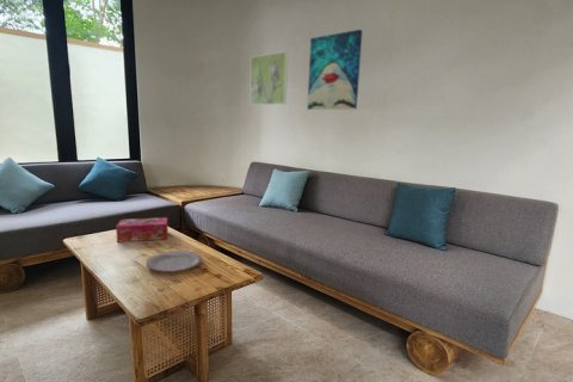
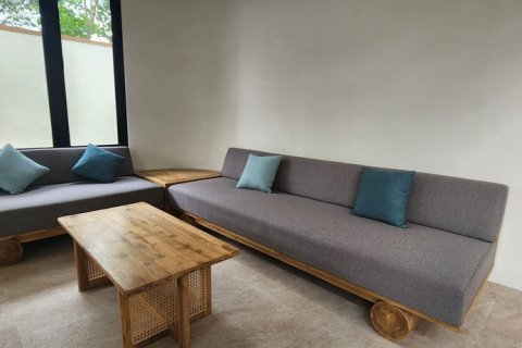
- tissue box [115,216,170,244]
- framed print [248,50,289,106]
- wall art [307,29,363,111]
- plate [146,249,203,273]
